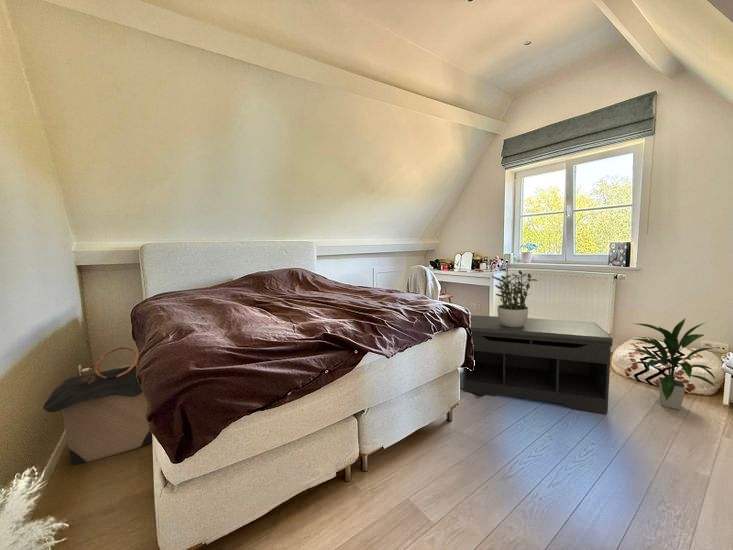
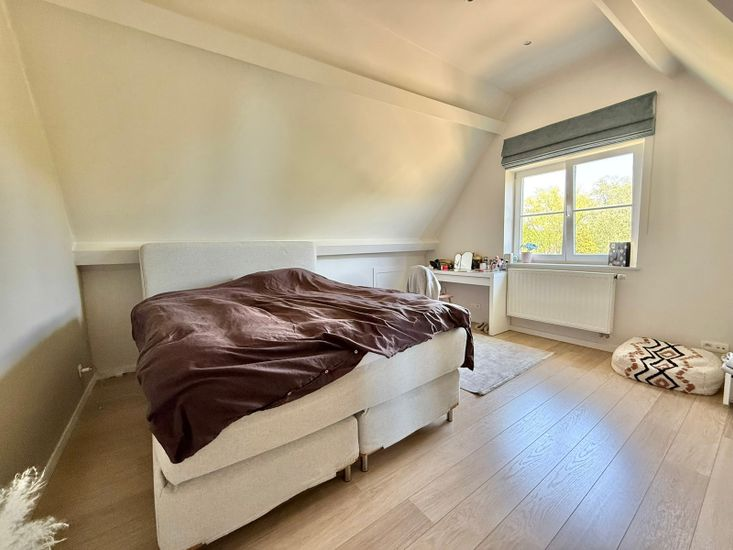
- indoor plant [628,317,718,411]
- potted plant [491,270,539,327]
- laundry hamper [42,345,153,466]
- bench [462,314,614,414]
